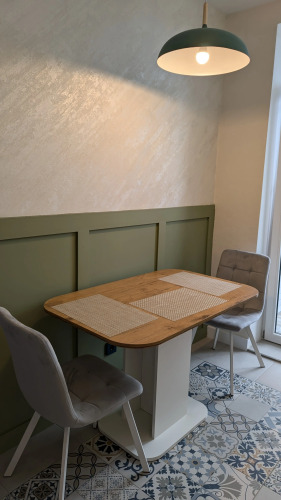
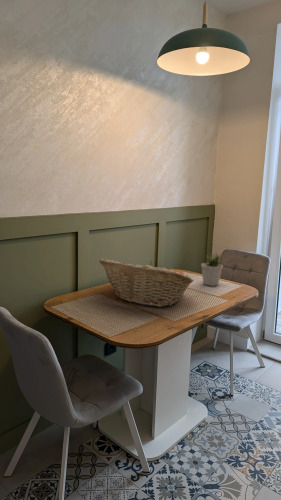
+ fruit basket [98,258,195,308]
+ potted plant [200,251,224,287]
